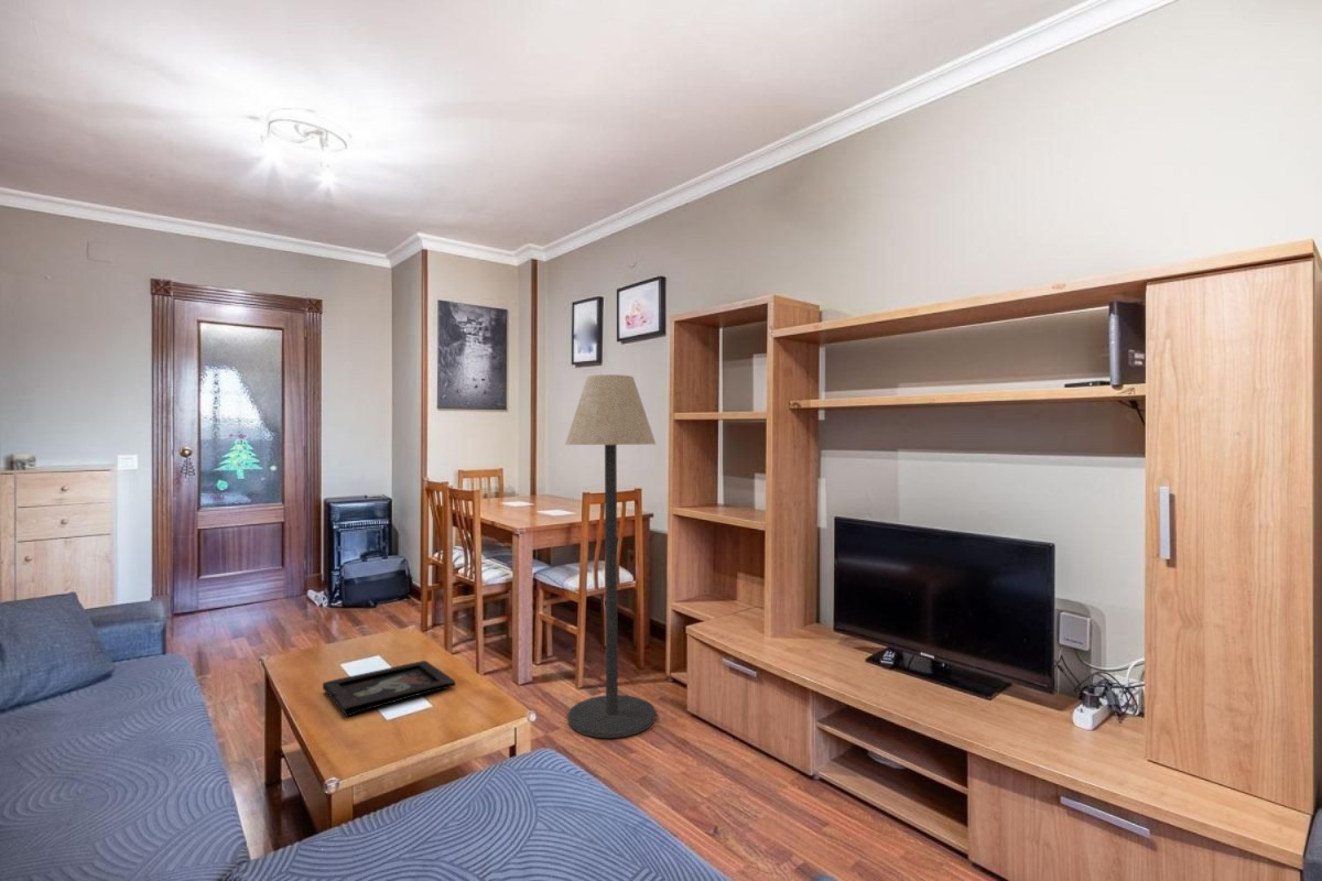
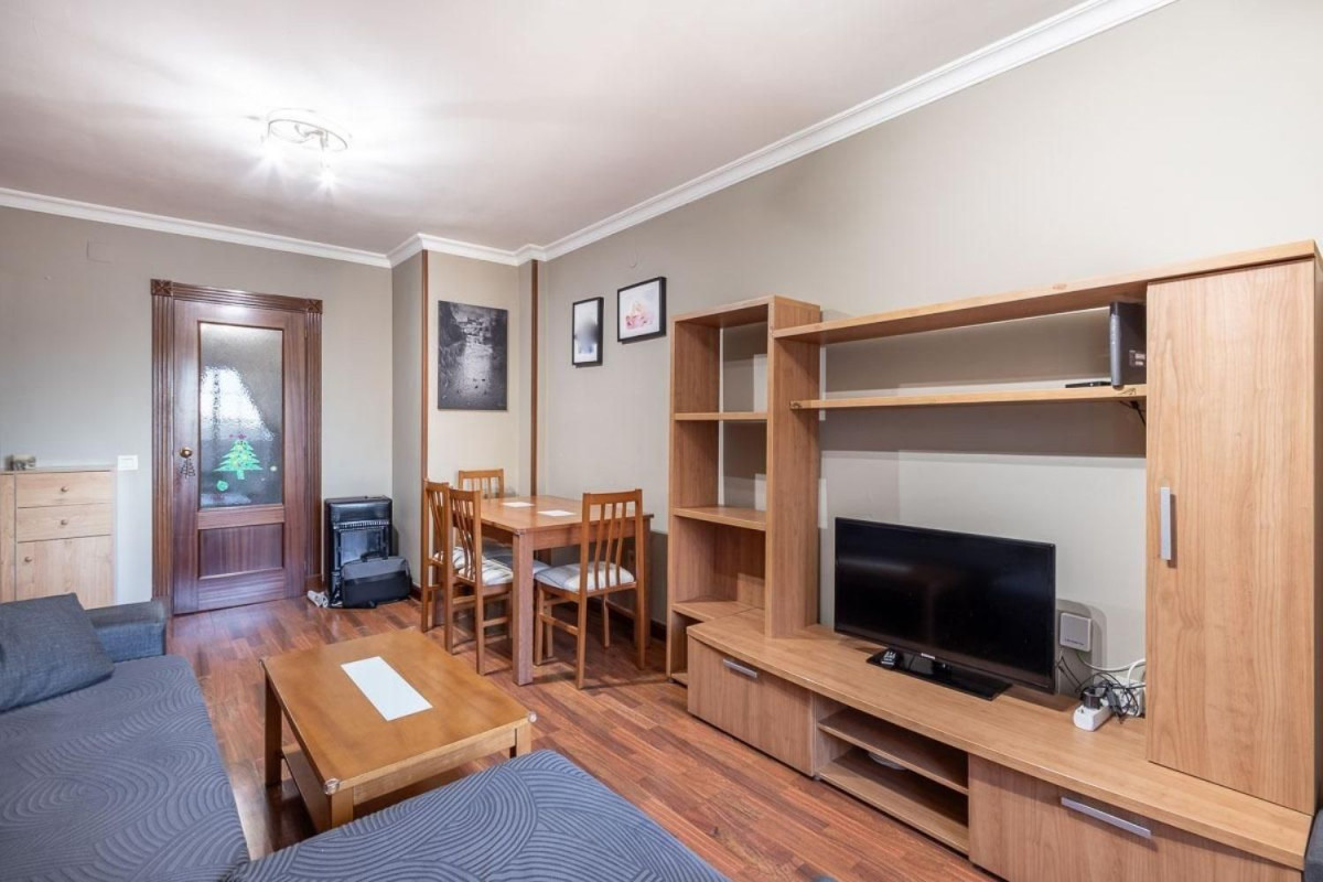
- floor lamp [564,373,657,739]
- decorative tray [322,660,457,717]
